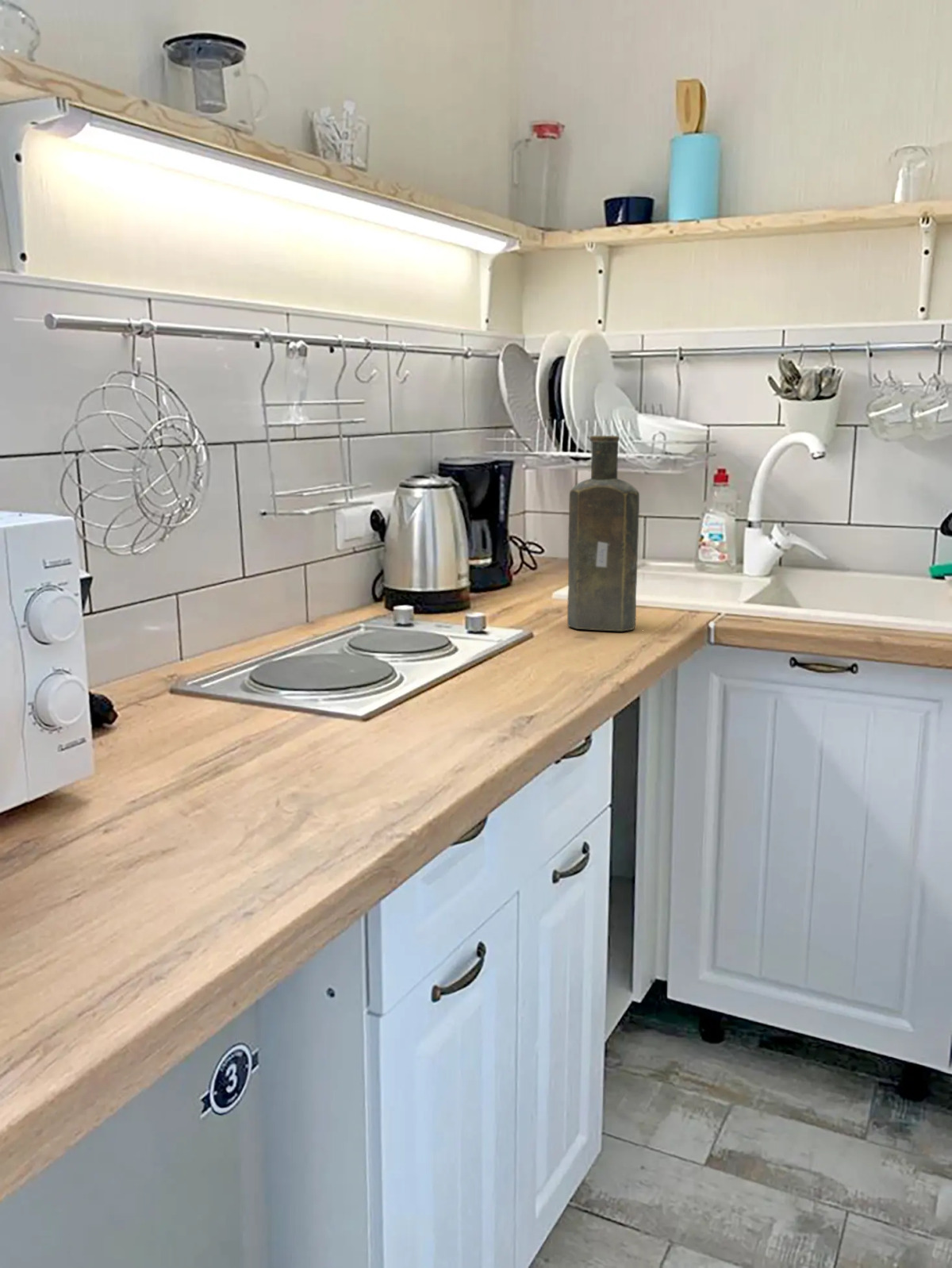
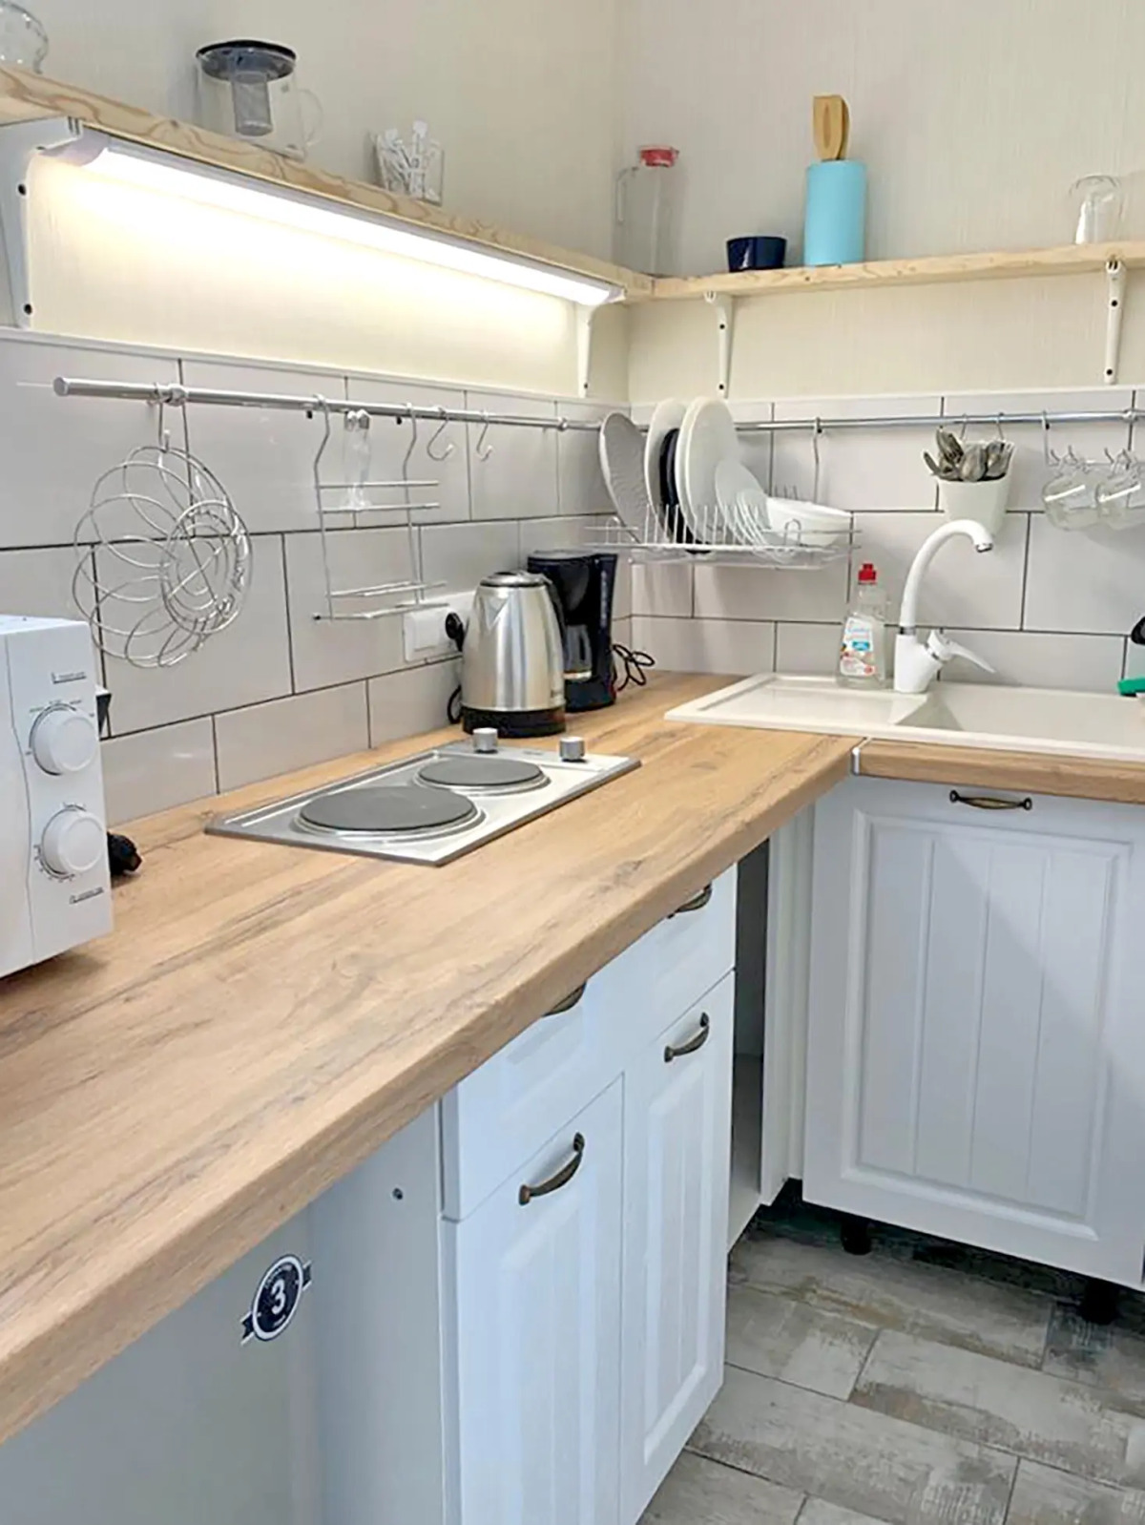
- bottle [566,435,640,632]
